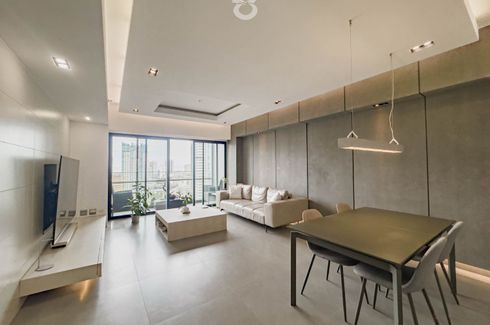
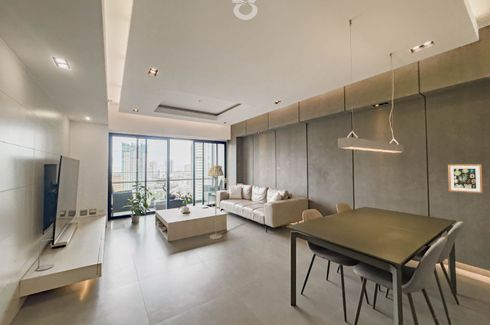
+ wall art [447,163,484,194]
+ floor lamp [207,165,225,240]
